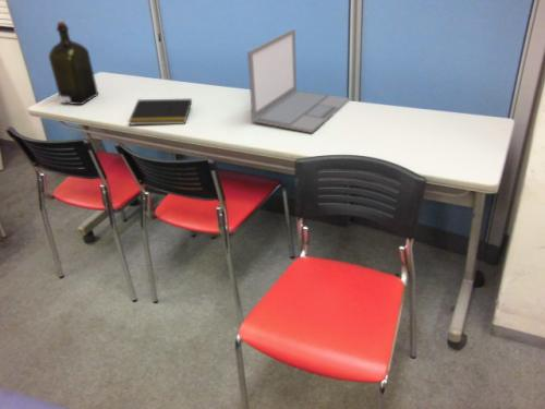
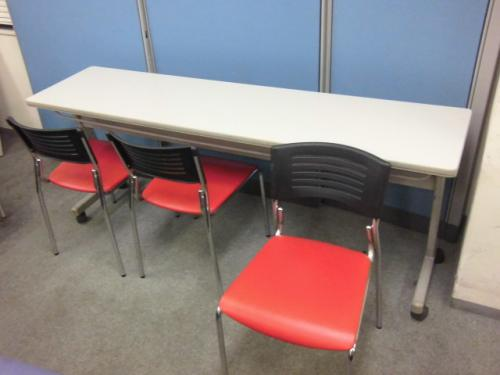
- notepad [128,98,193,125]
- liquor [48,20,99,106]
- laptop [246,28,351,134]
